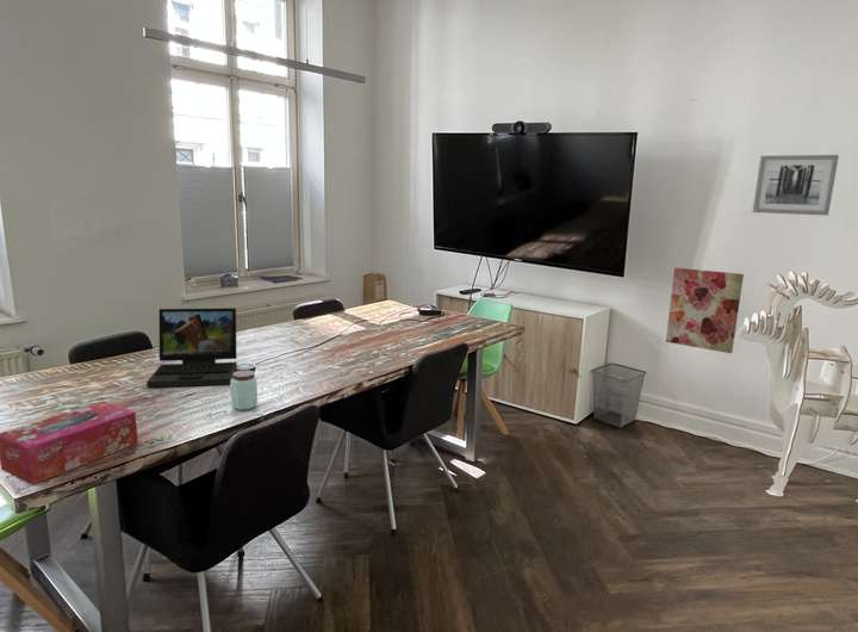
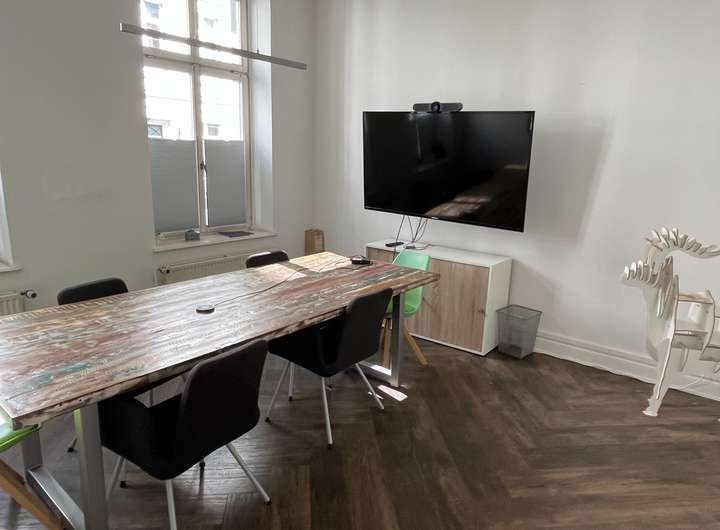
- laptop [145,306,238,389]
- wall art [665,266,745,354]
- peanut butter [230,368,259,411]
- wall art [752,154,840,217]
- tissue box [0,401,139,485]
